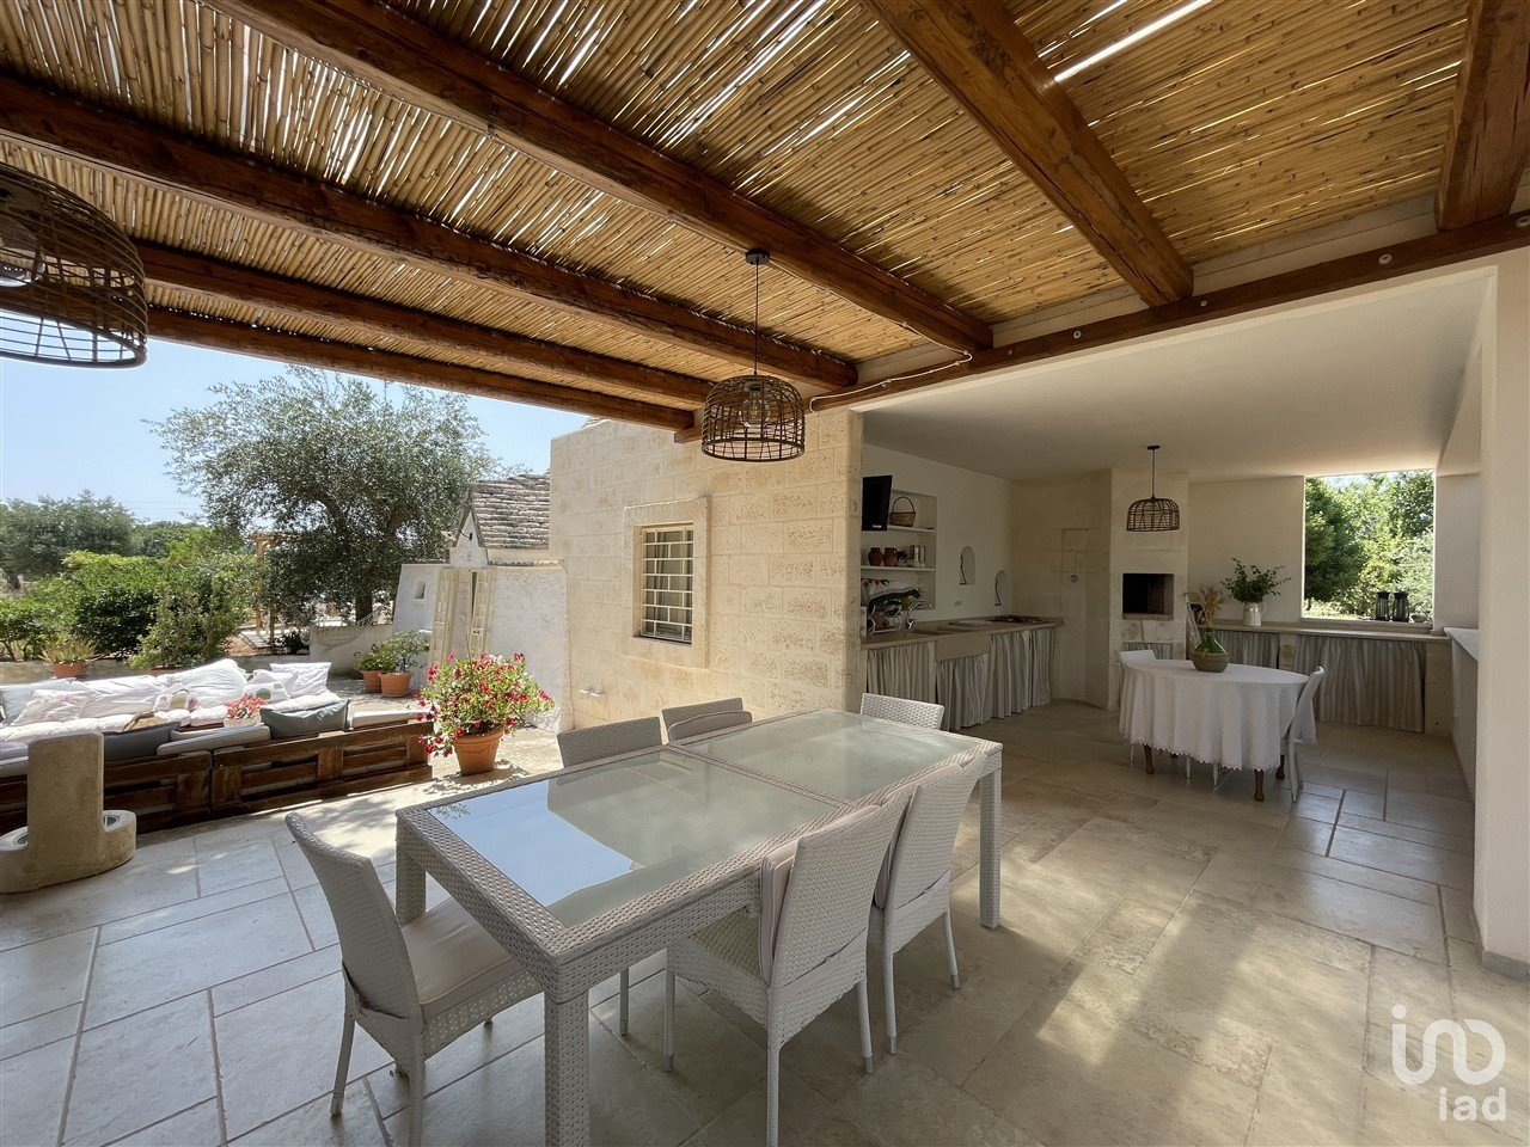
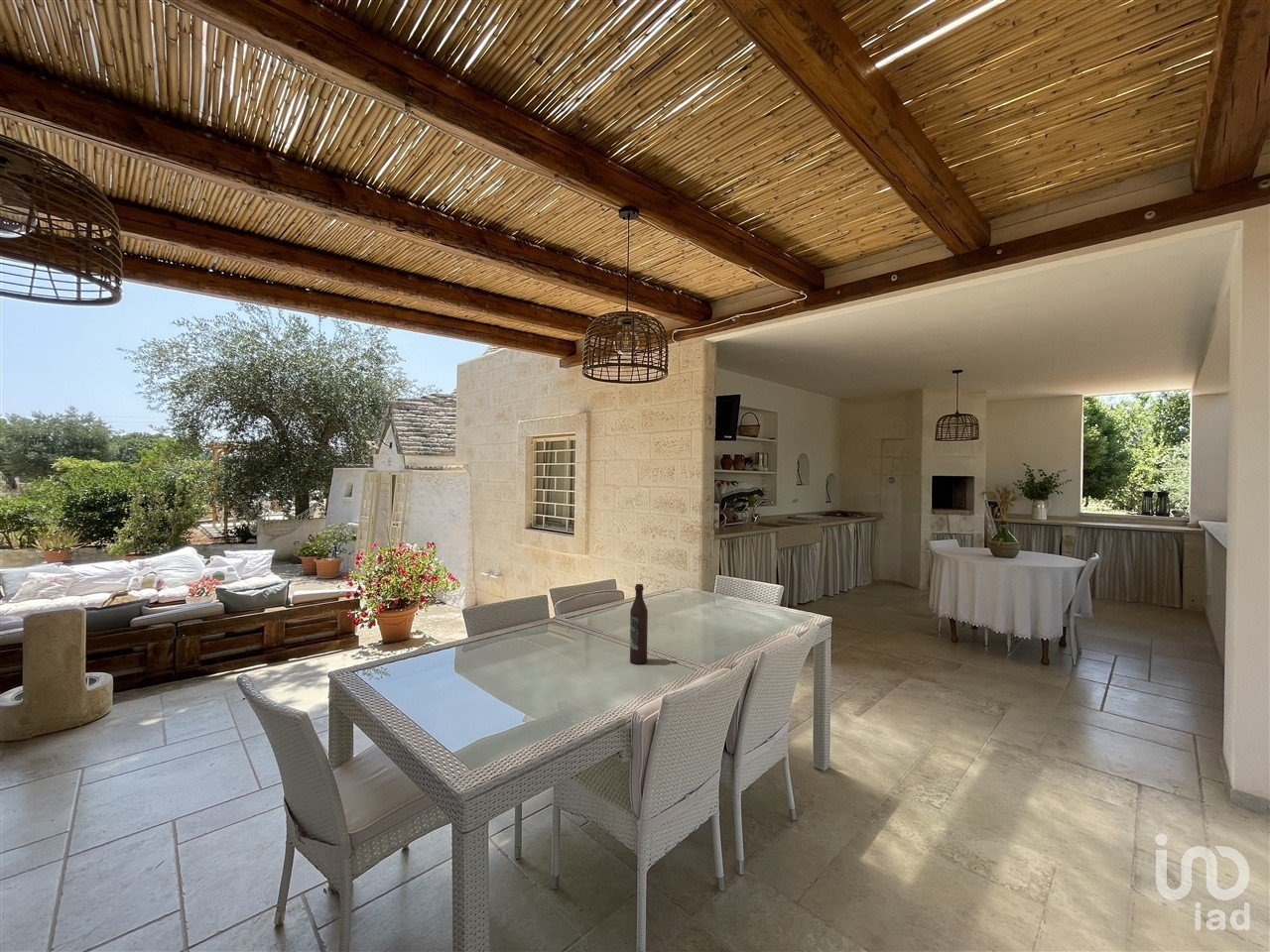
+ wine bottle [629,583,649,665]
